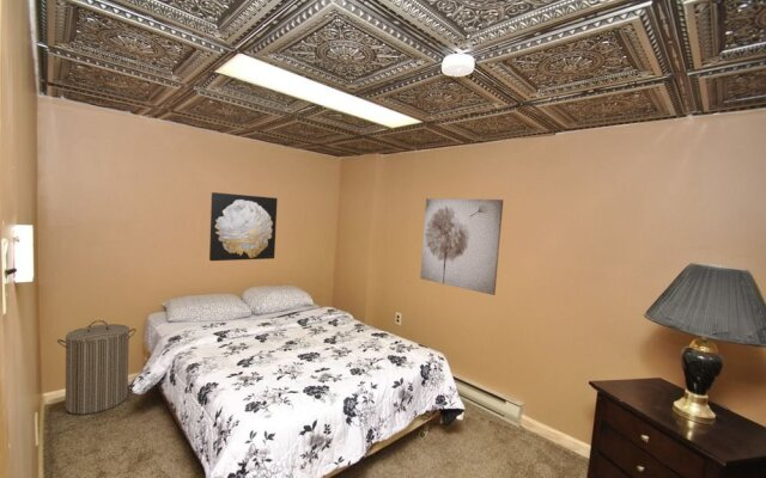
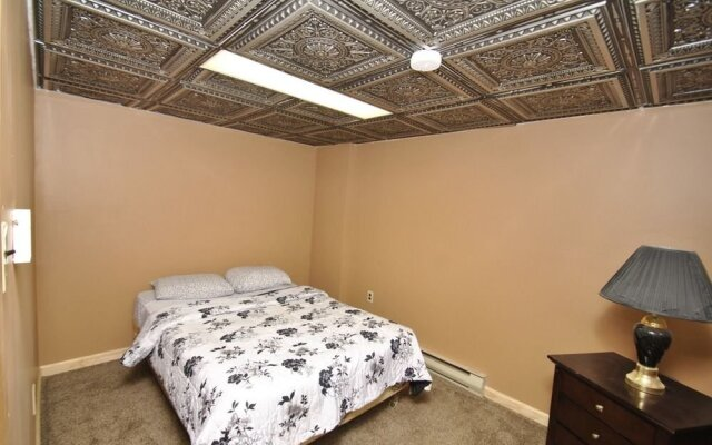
- laundry hamper [56,319,138,416]
- wall art [208,191,279,262]
- wall art [419,197,504,296]
